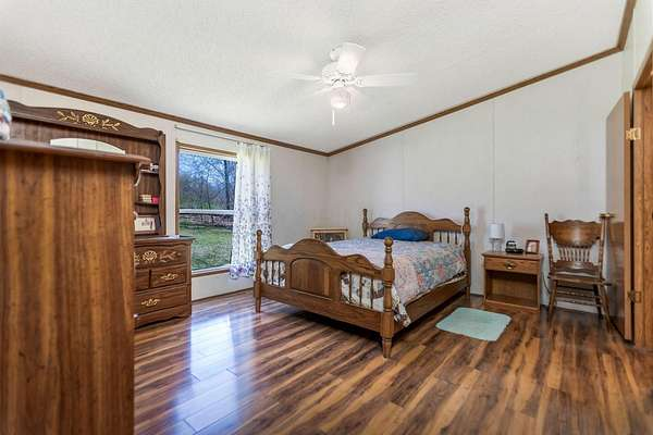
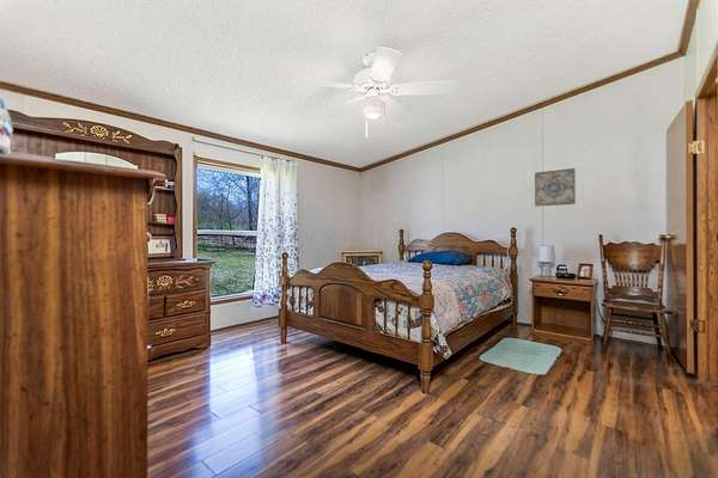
+ wall art [534,167,577,208]
